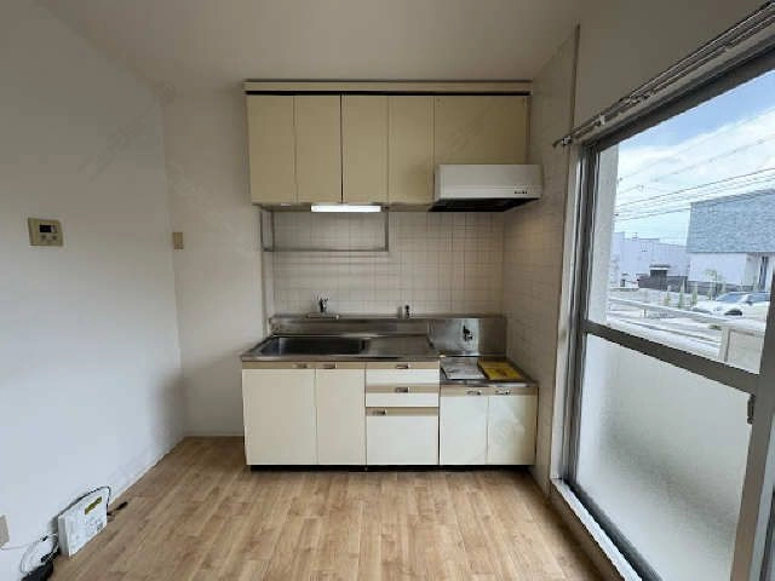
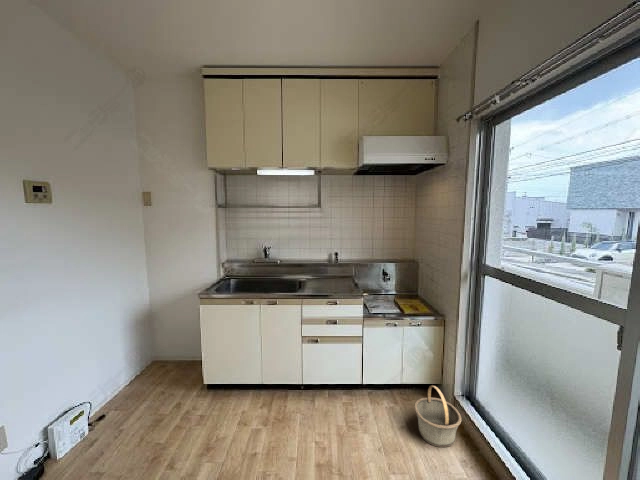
+ basket [413,385,463,448]
